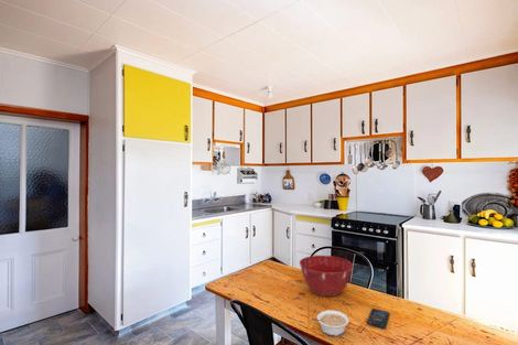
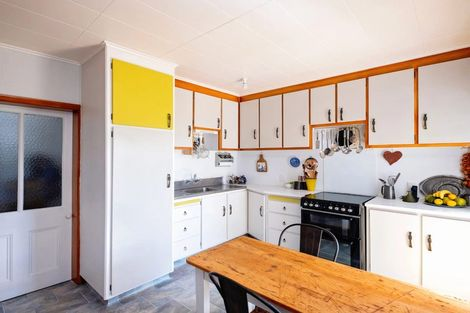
- smartphone [366,308,390,330]
- mixing bowl [299,255,355,298]
- legume [311,309,350,337]
